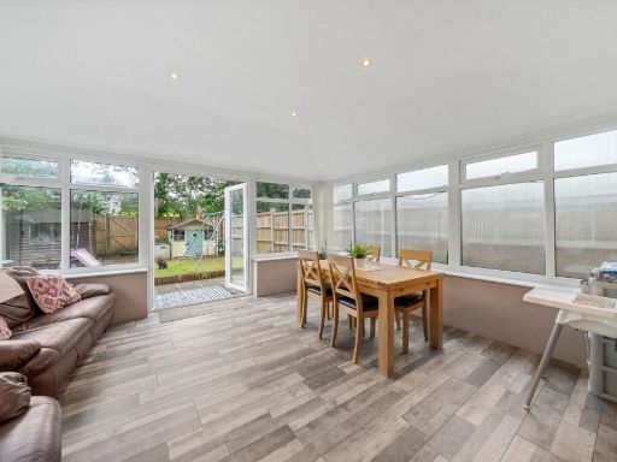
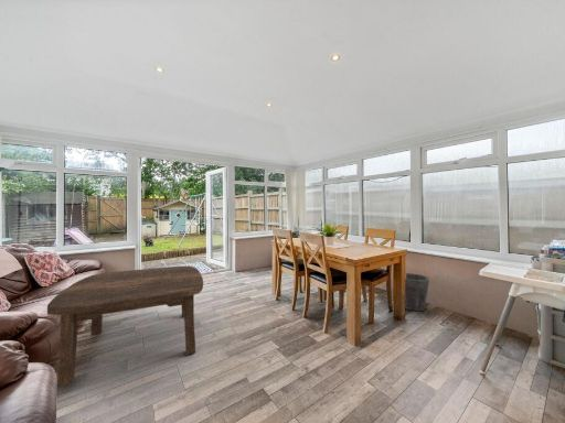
+ coffee table [46,265,204,388]
+ waste bin [404,272,430,312]
